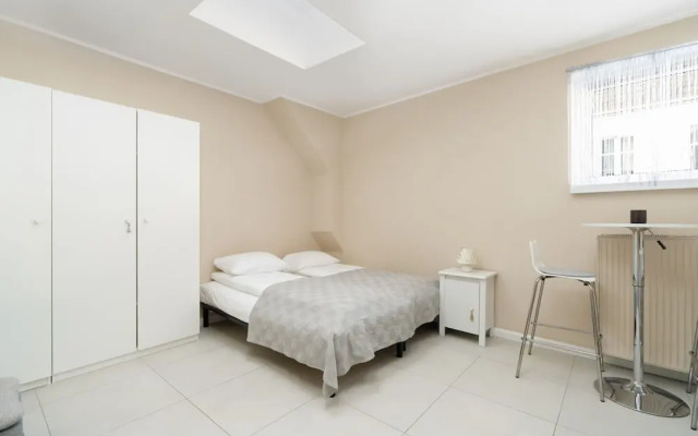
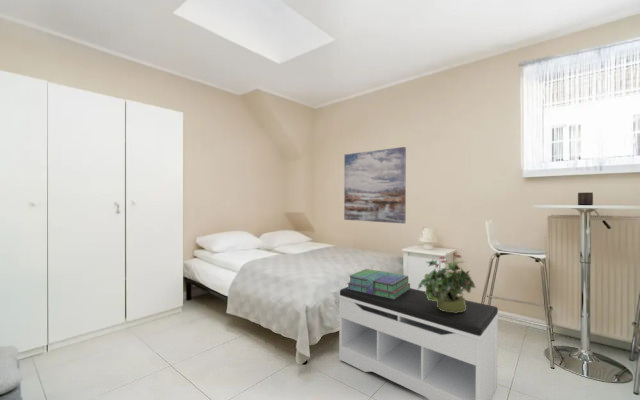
+ wall art [343,146,407,224]
+ bench [338,286,499,400]
+ potted plant [416,253,477,313]
+ stack of books [346,268,411,300]
